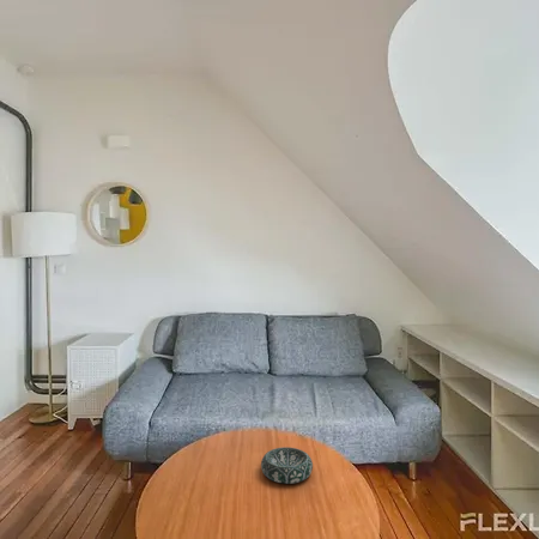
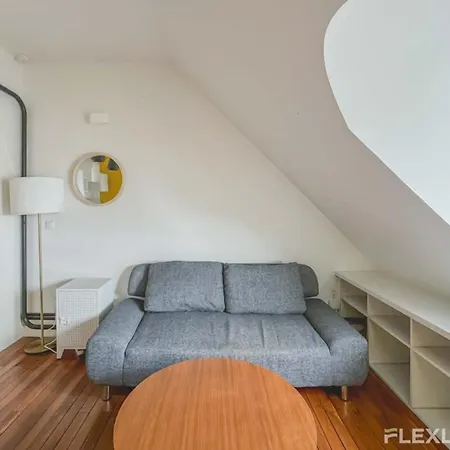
- decorative bowl [260,446,314,485]
